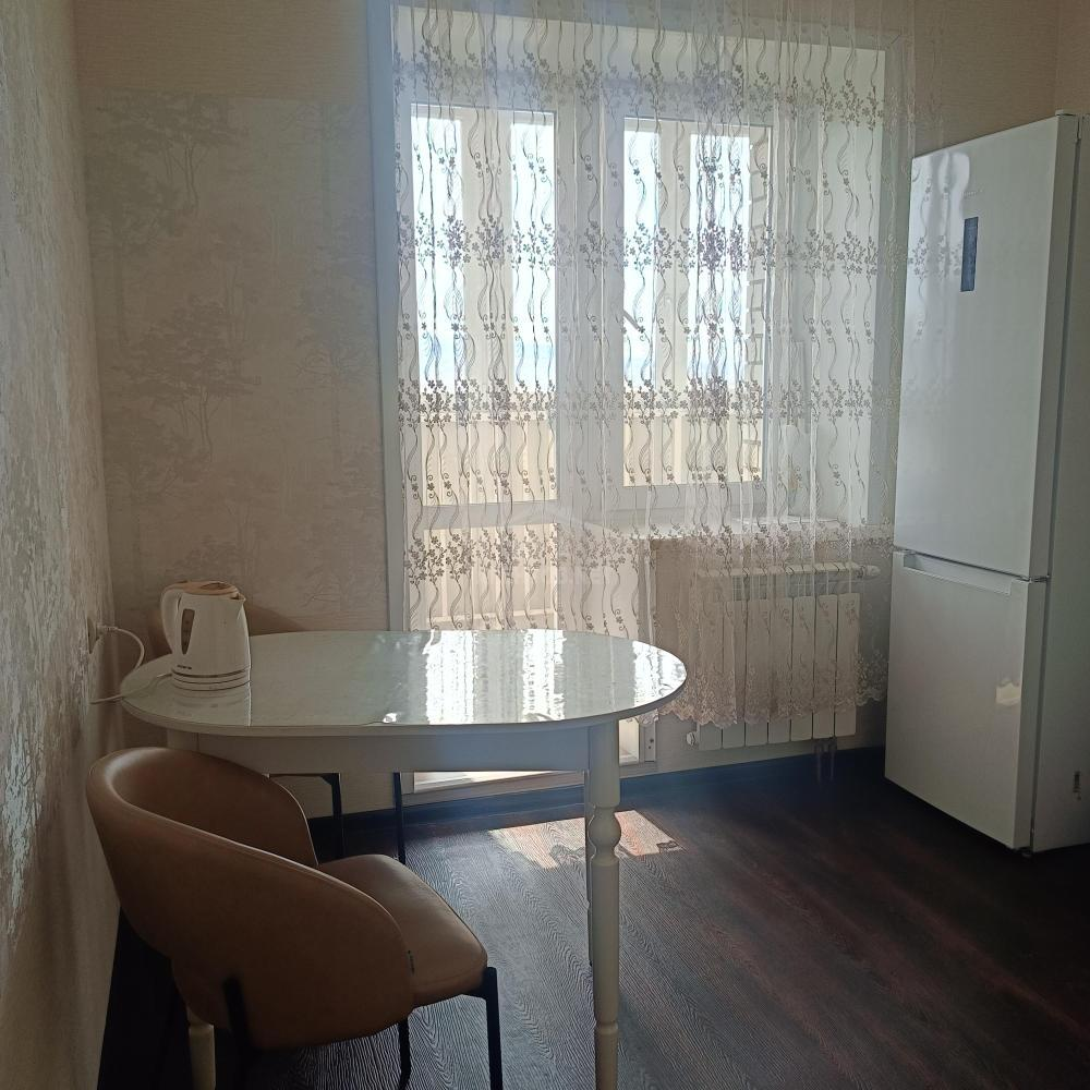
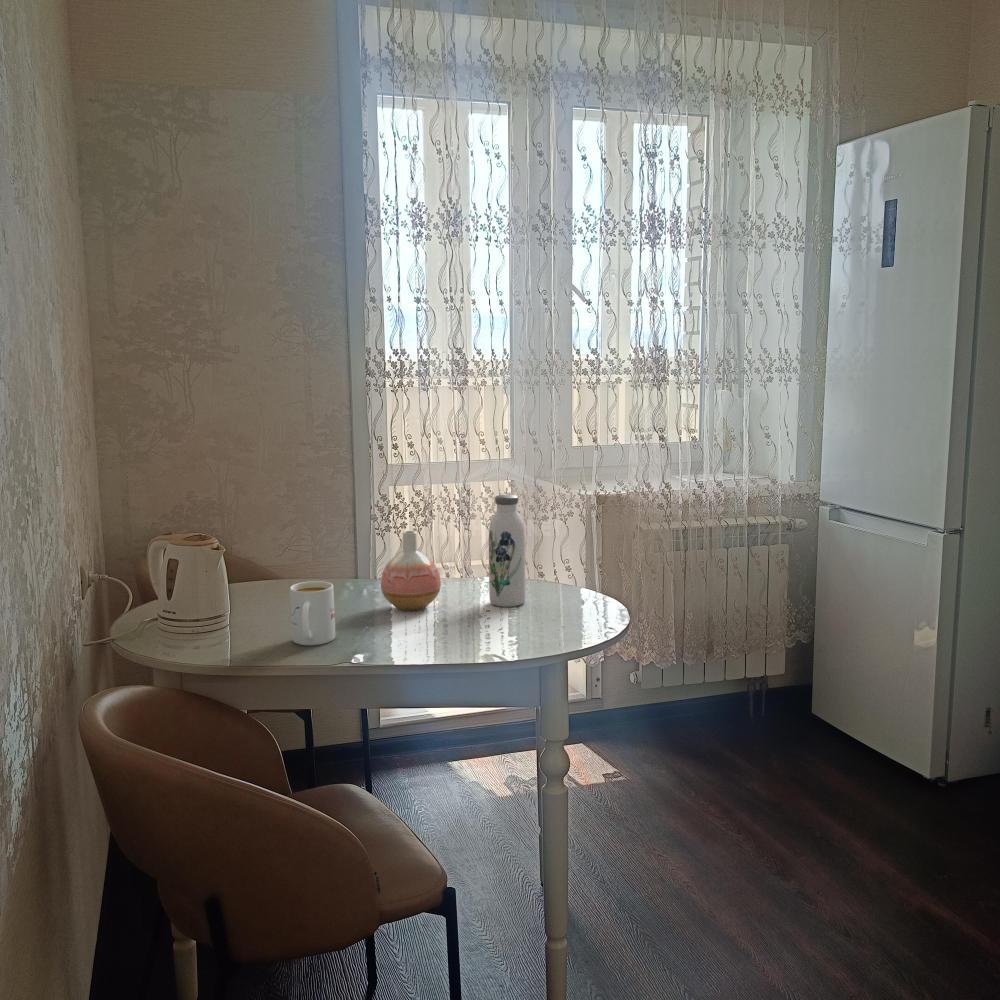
+ water bottle [488,493,526,608]
+ mug [289,580,336,646]
+ vase [380,530,442,612]
